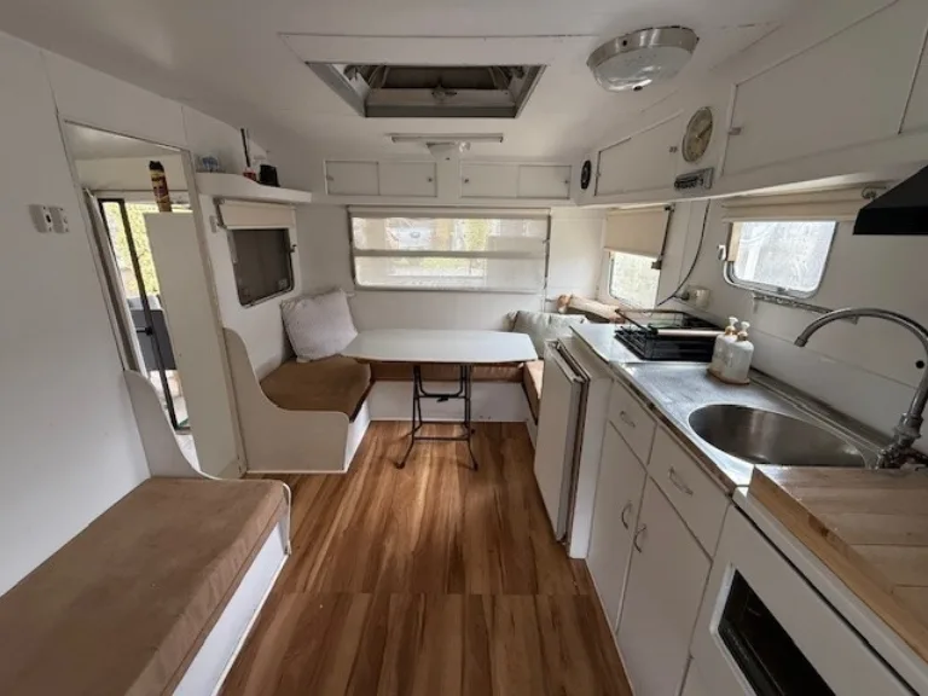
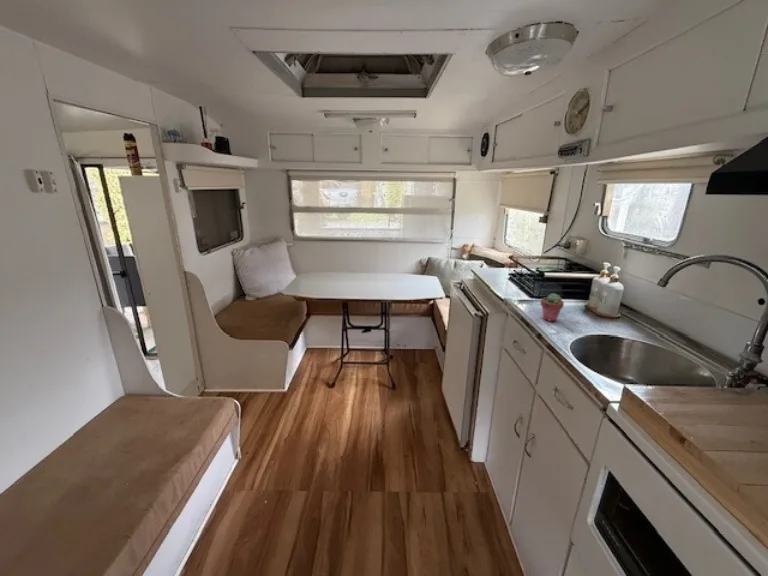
+ potted succulent [539,292,565,322]
